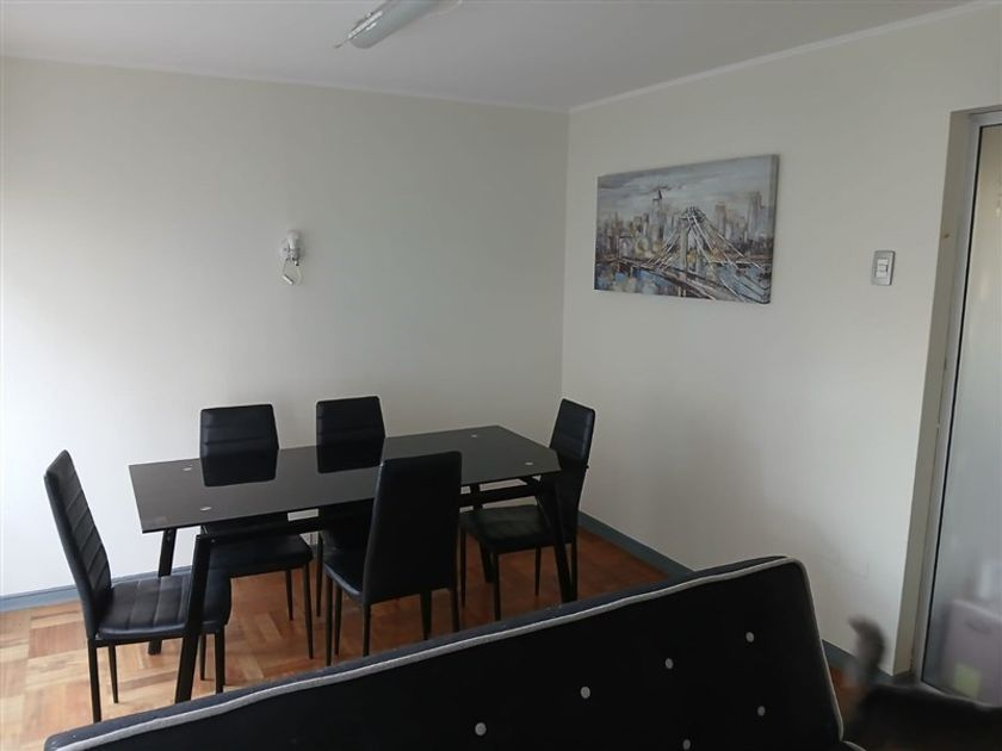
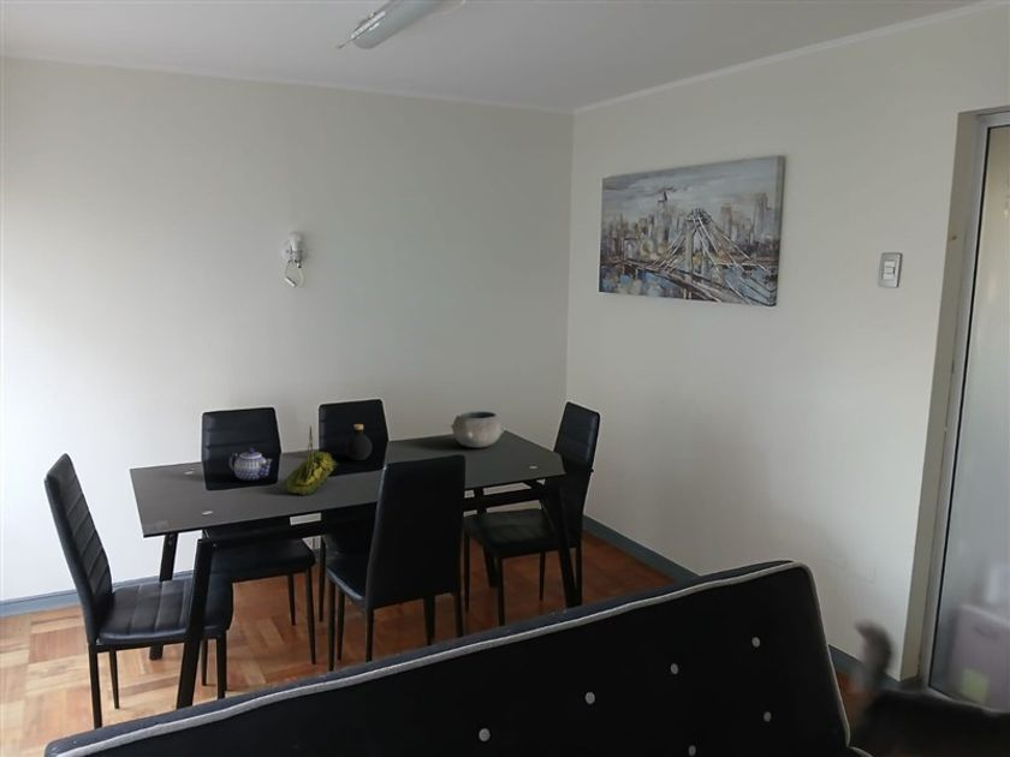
+ plant [280,425,340,496]
+ bowl [450,410,506,448]
+ teapot [227,447,273,482]
+ bottle [344,423,373,461]
